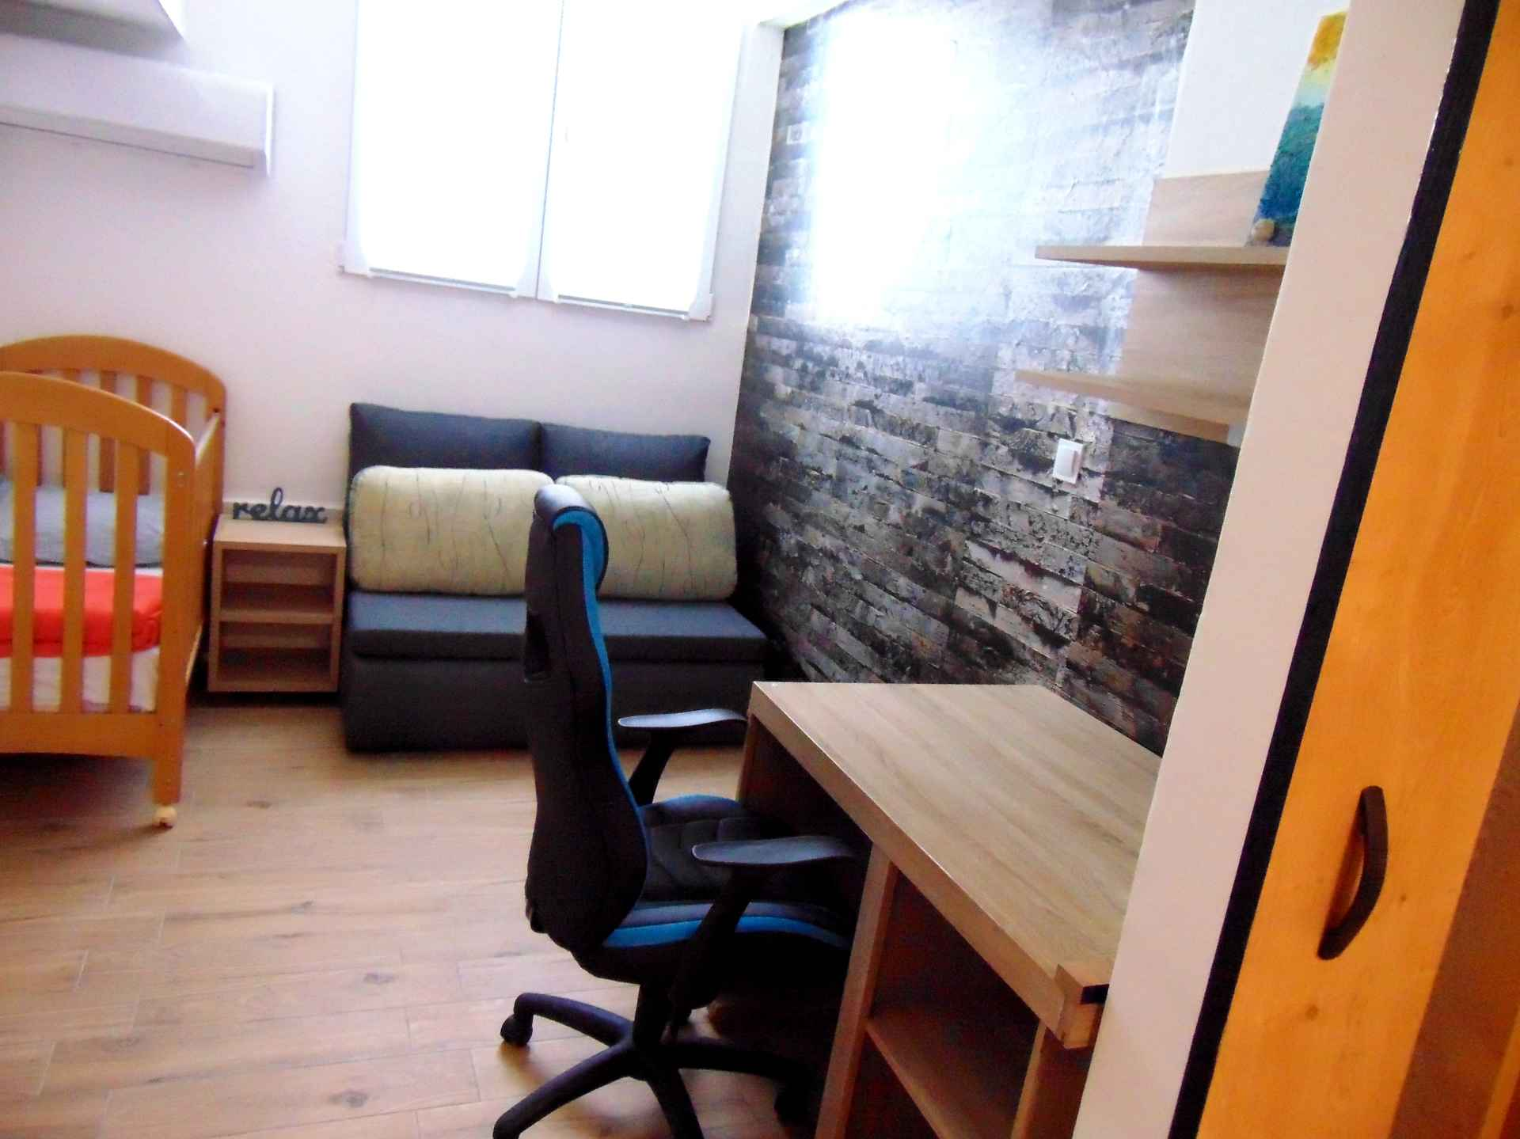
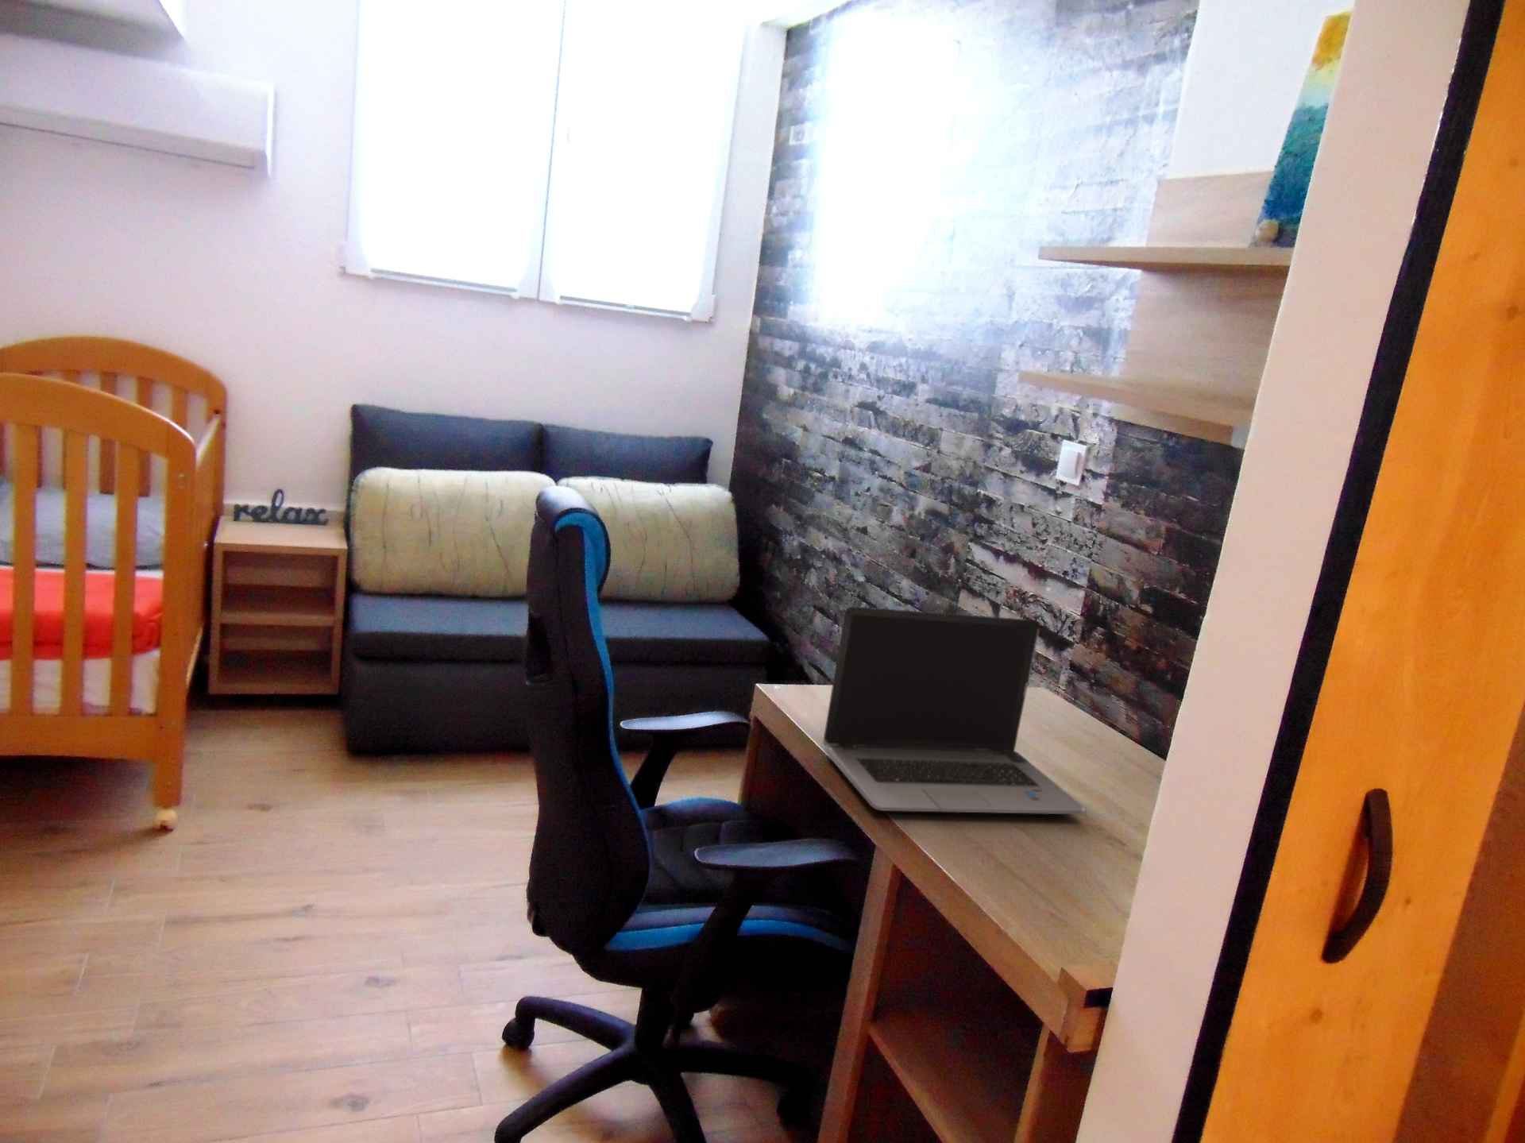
+ laptop computer [823,606,1088,815]
